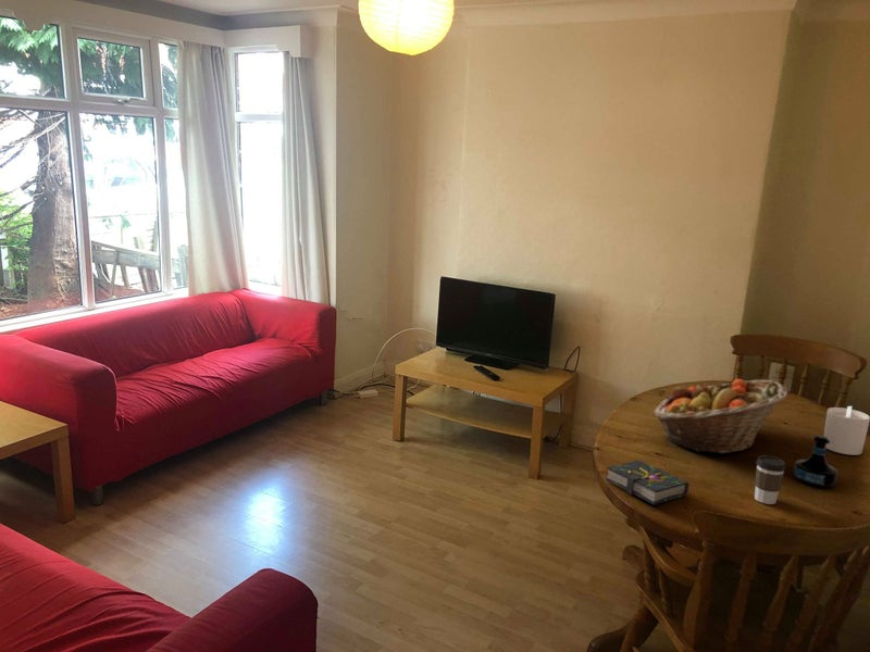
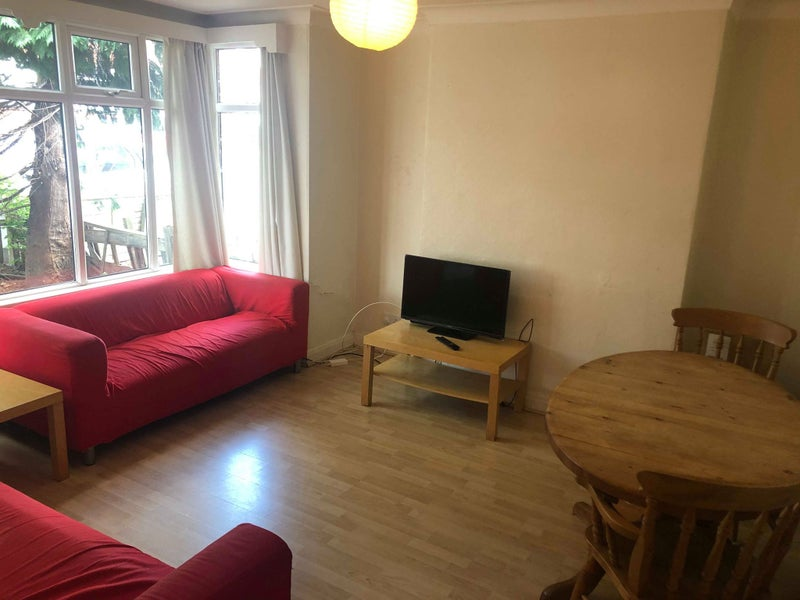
- candle [823,405,870,456]
- coffee cup [754,454,786,505]
- tequila bottle [793,435,838,489]
- book [605,459,689,505]
- fruit basket [652,378,788,454]
